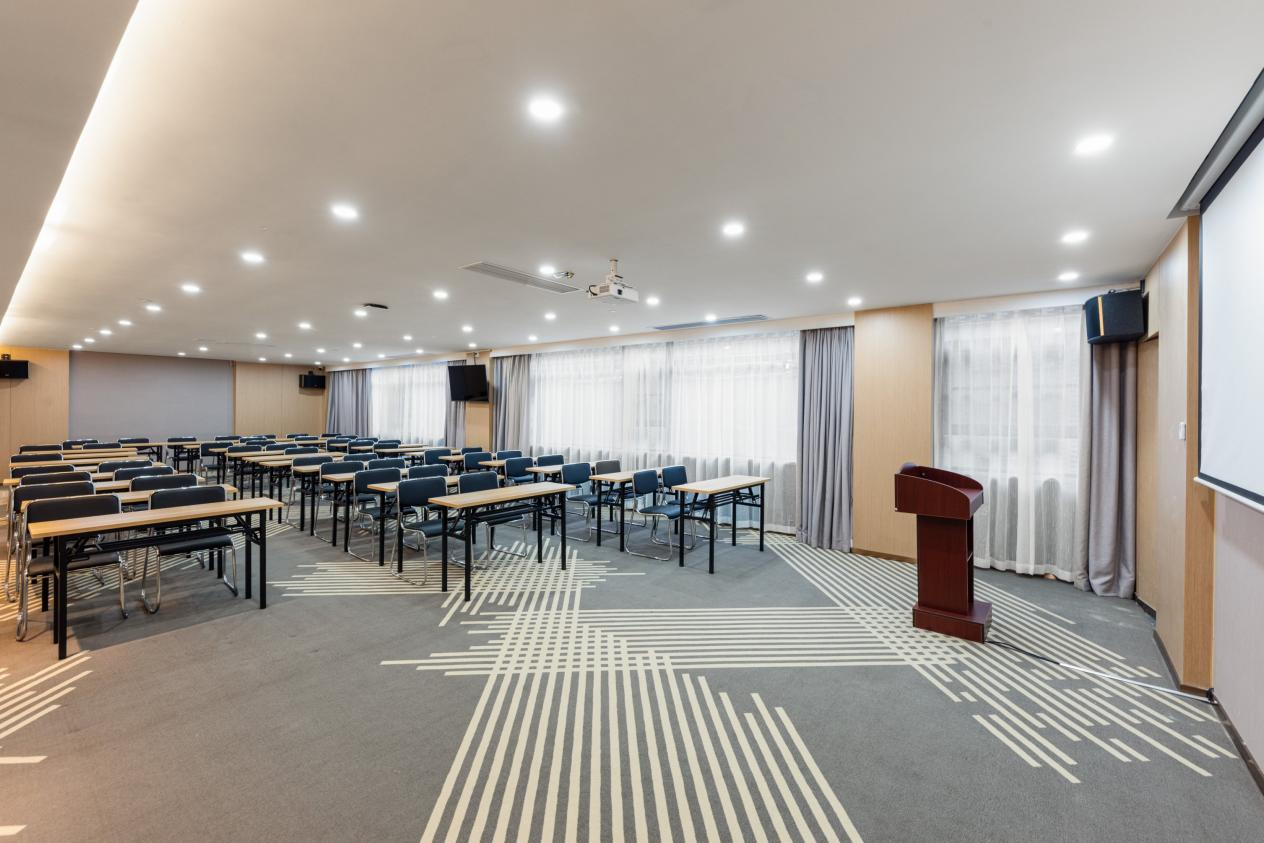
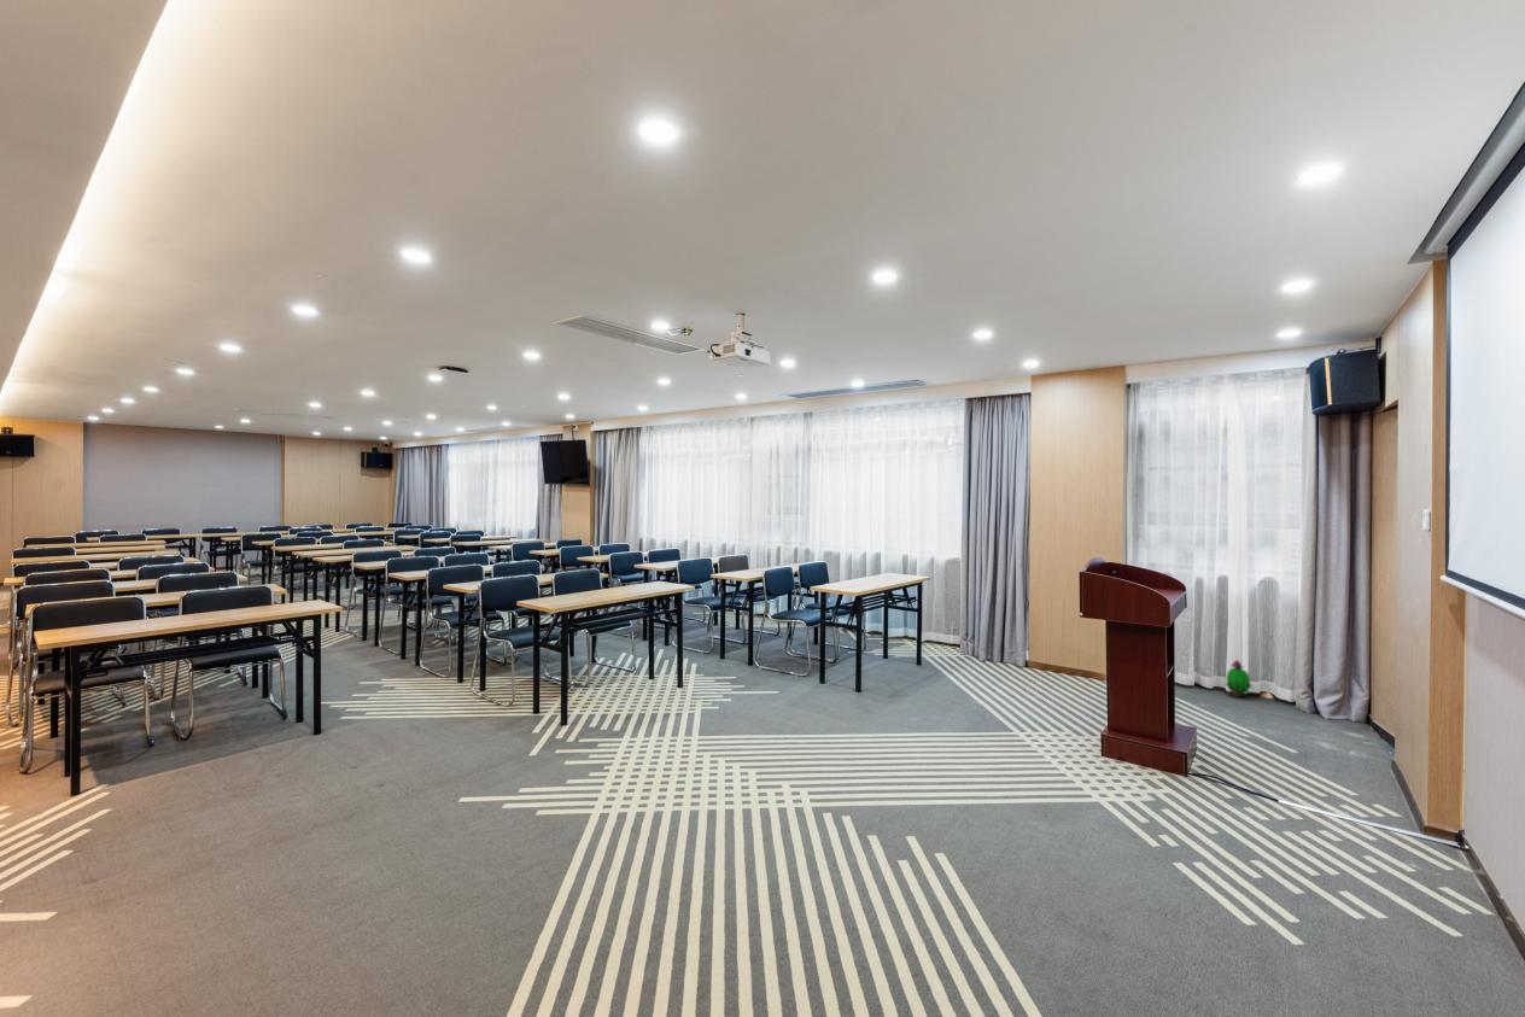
+ decorative plant [1225,659,1252,699]
